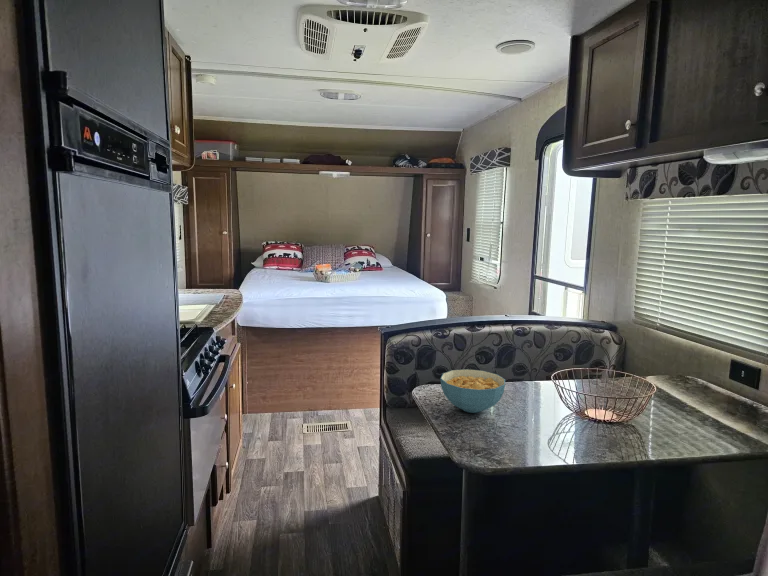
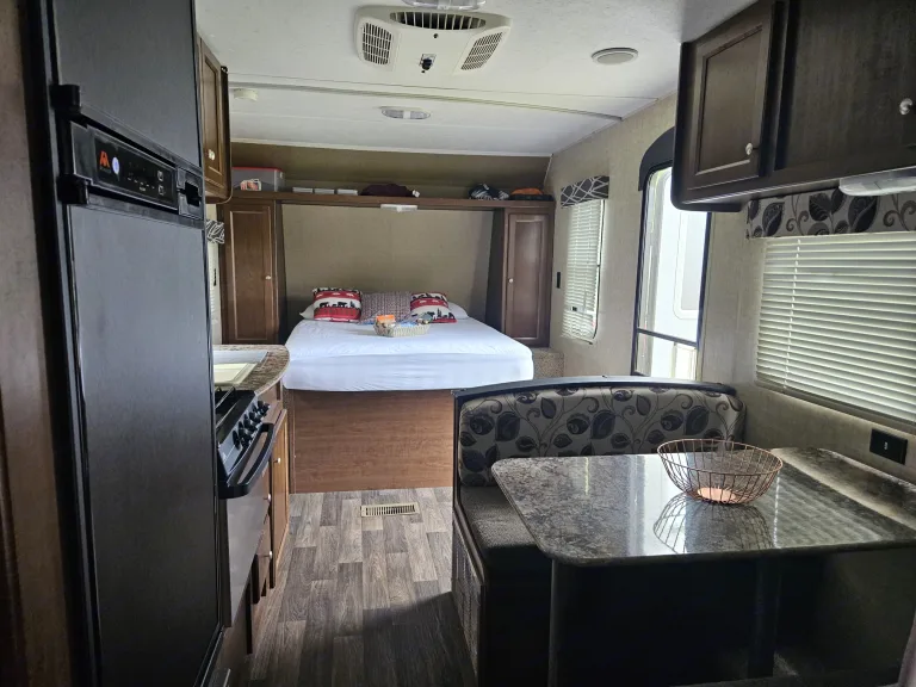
- cereal bowl [439,368,506,414]
